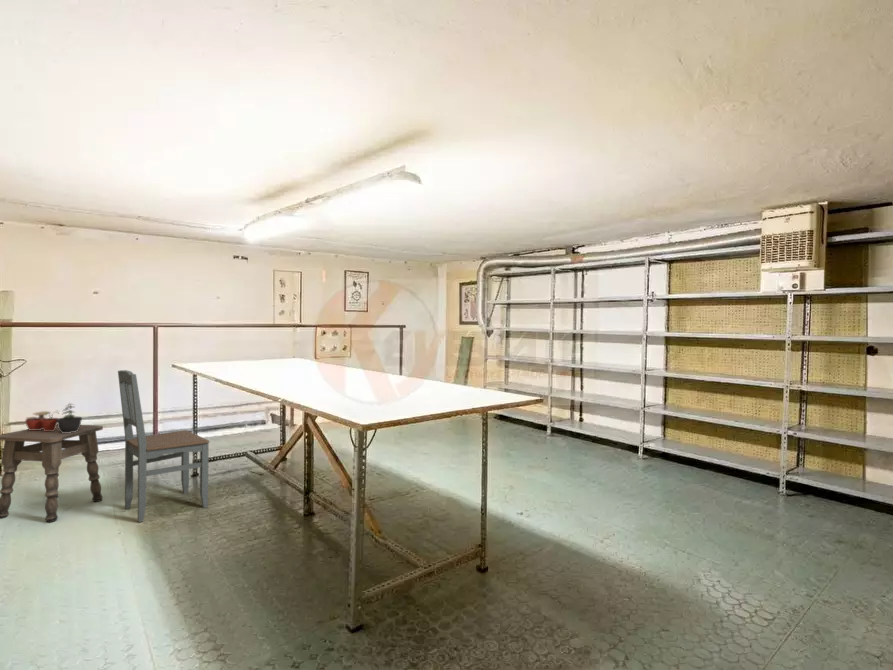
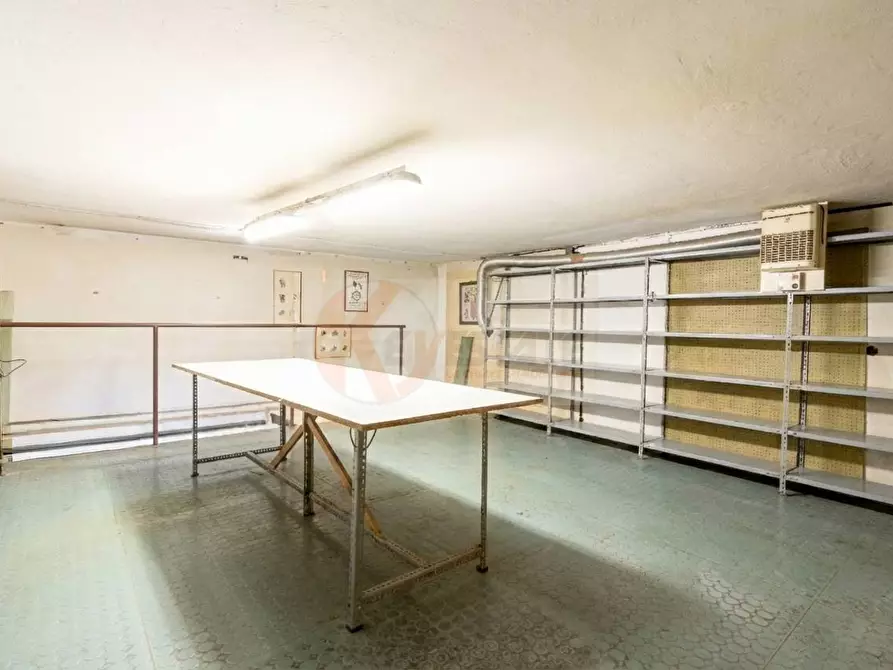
- dining chair [117,369,210,523]
- potted plant [24,403,83,433]
- side table [0,423,104,523]
